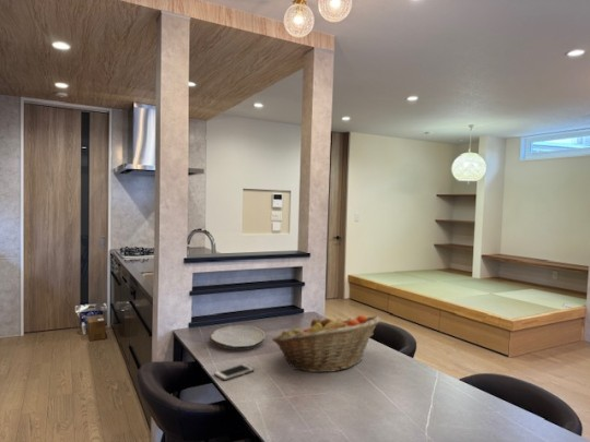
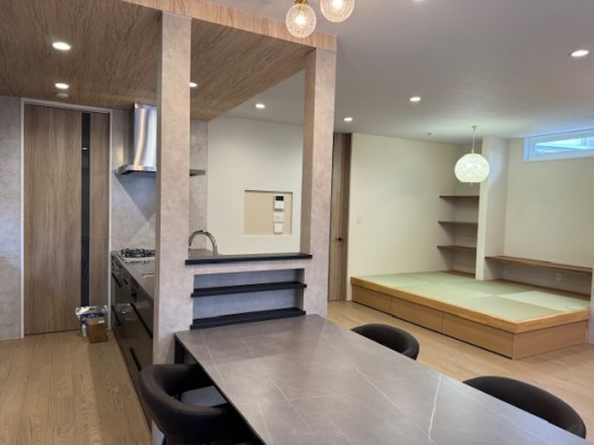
- cell phone [213,362,255,382]
- fruit basket [271,314,382,373]
- plate [209,324,266,350]
